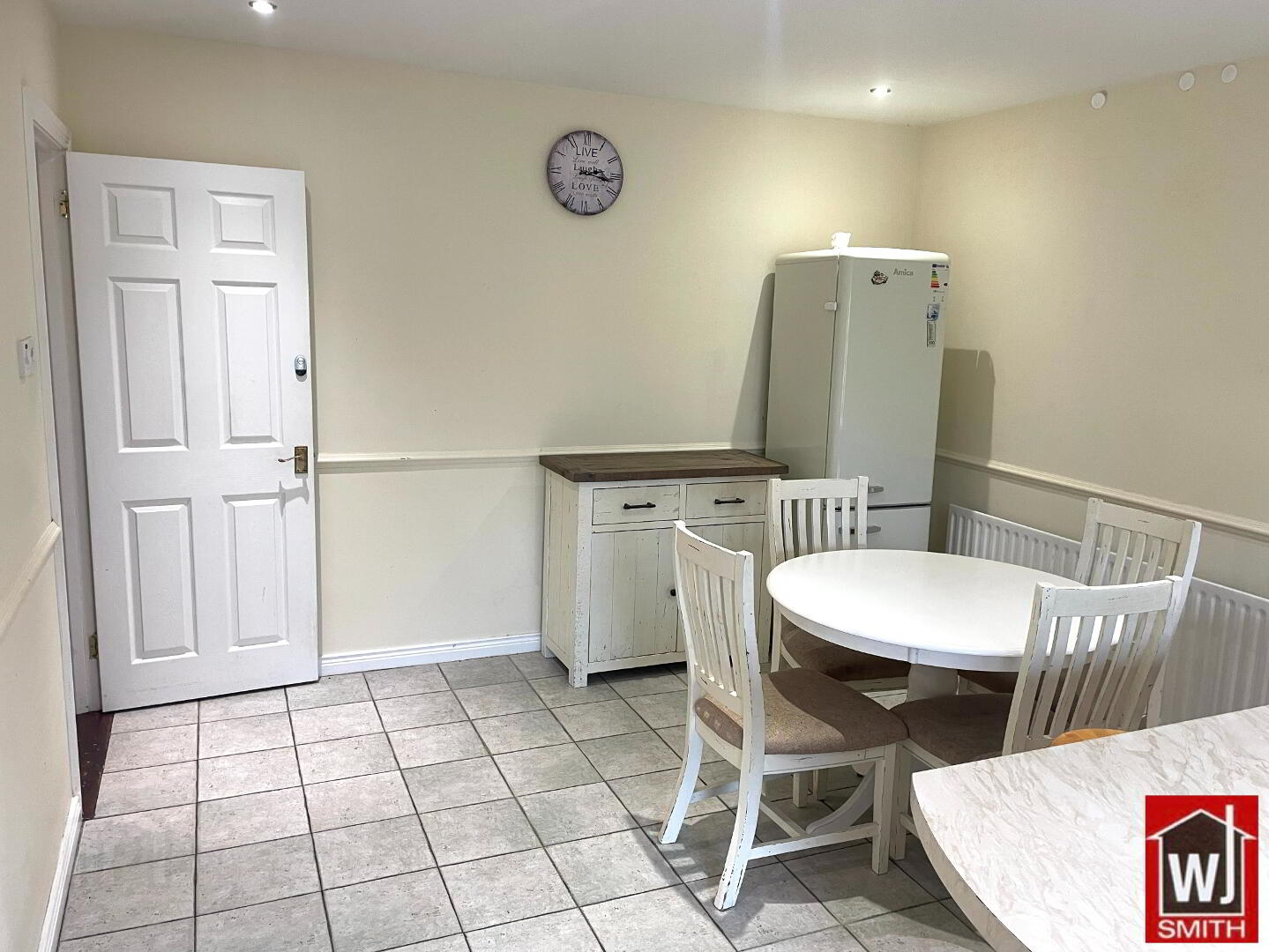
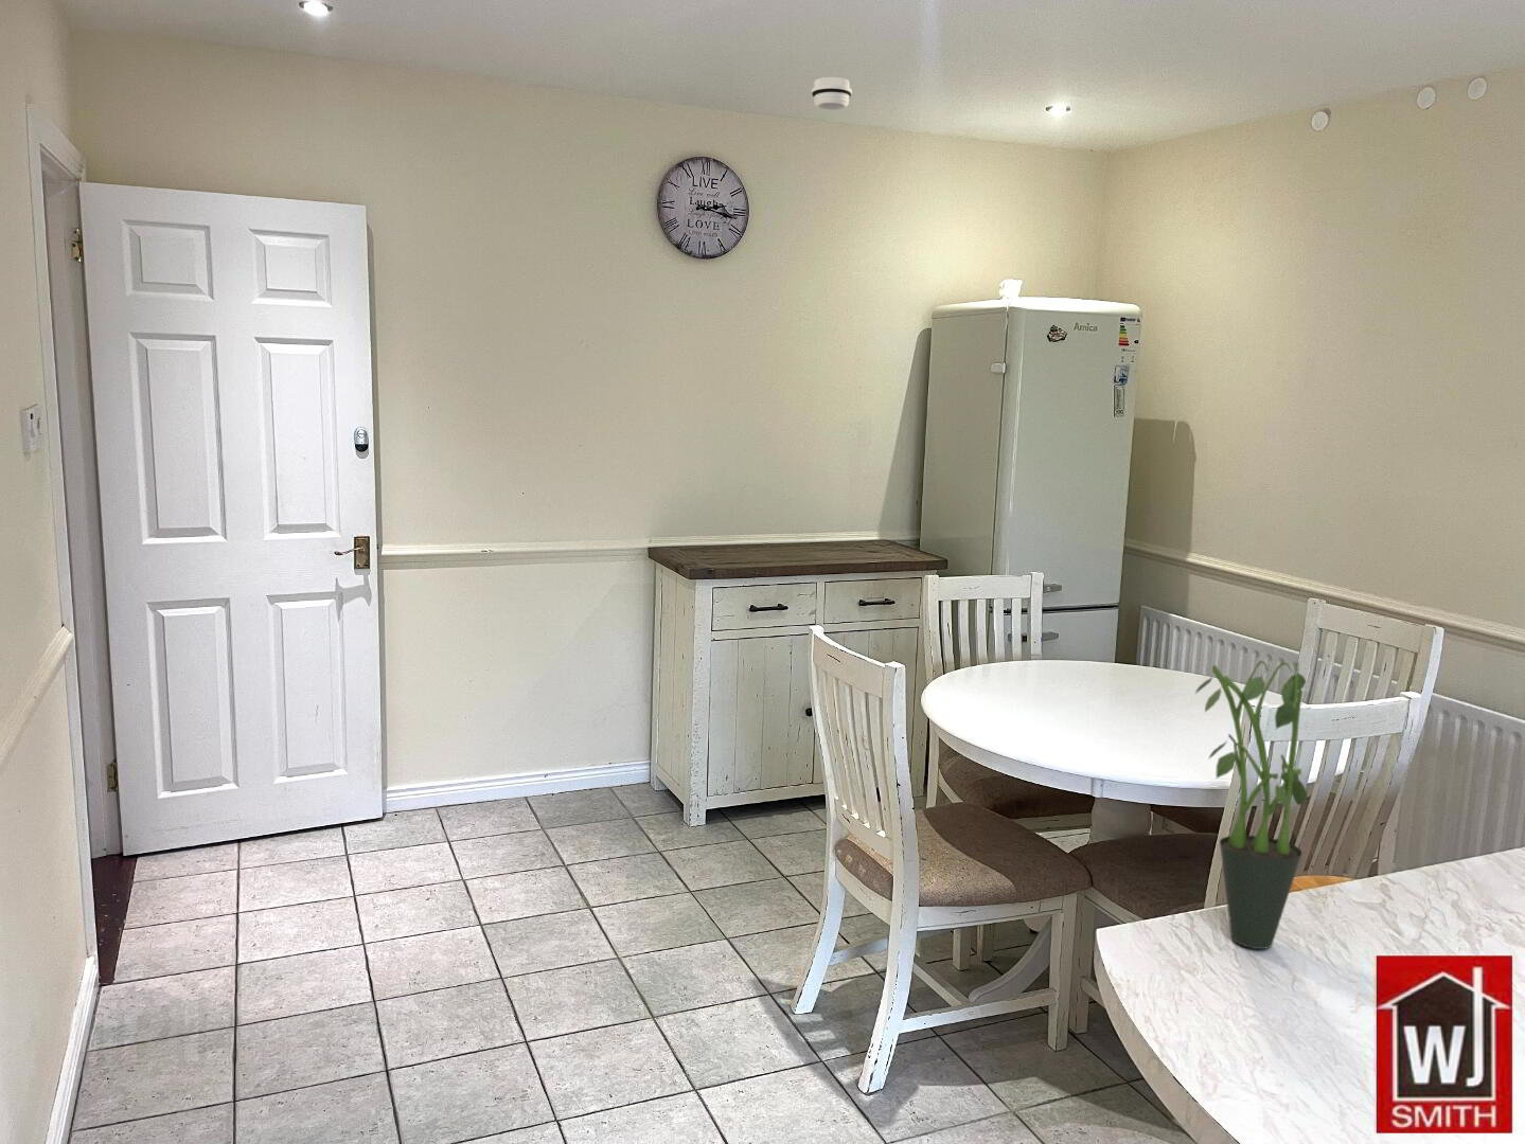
+ potted plant [1193,659,1309,951]
+ smoke detector [811,76,853,112]
